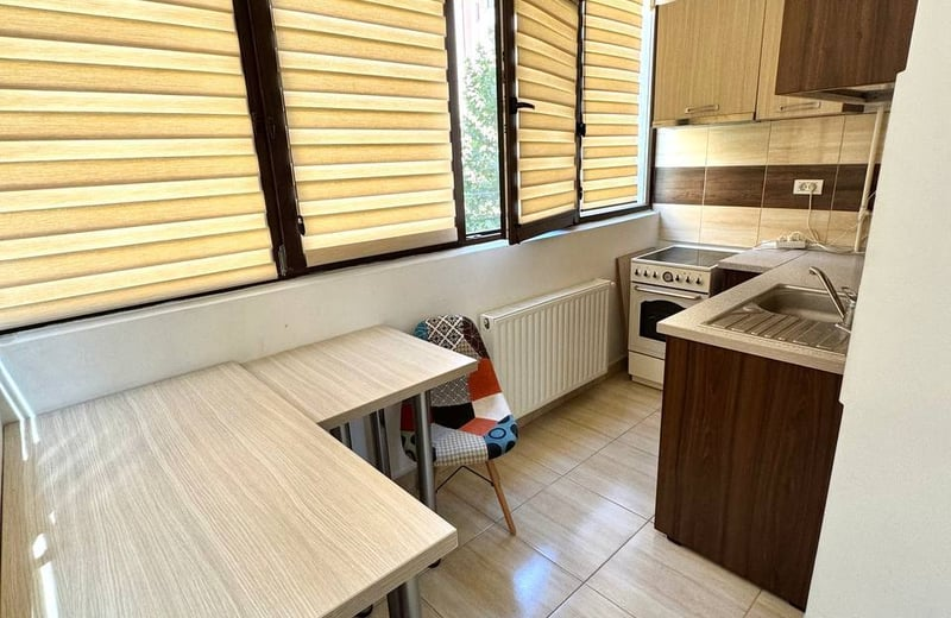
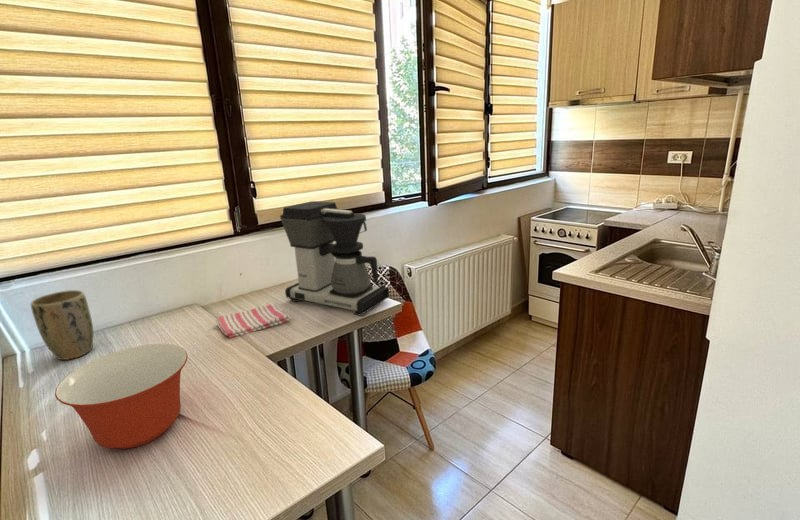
+ dish towel [214,303,291,339]
+ coffee maker [279,200,390,316]
+ mixing bowl [54,343,189,450]
+ plant pot [30,289,94,361]
